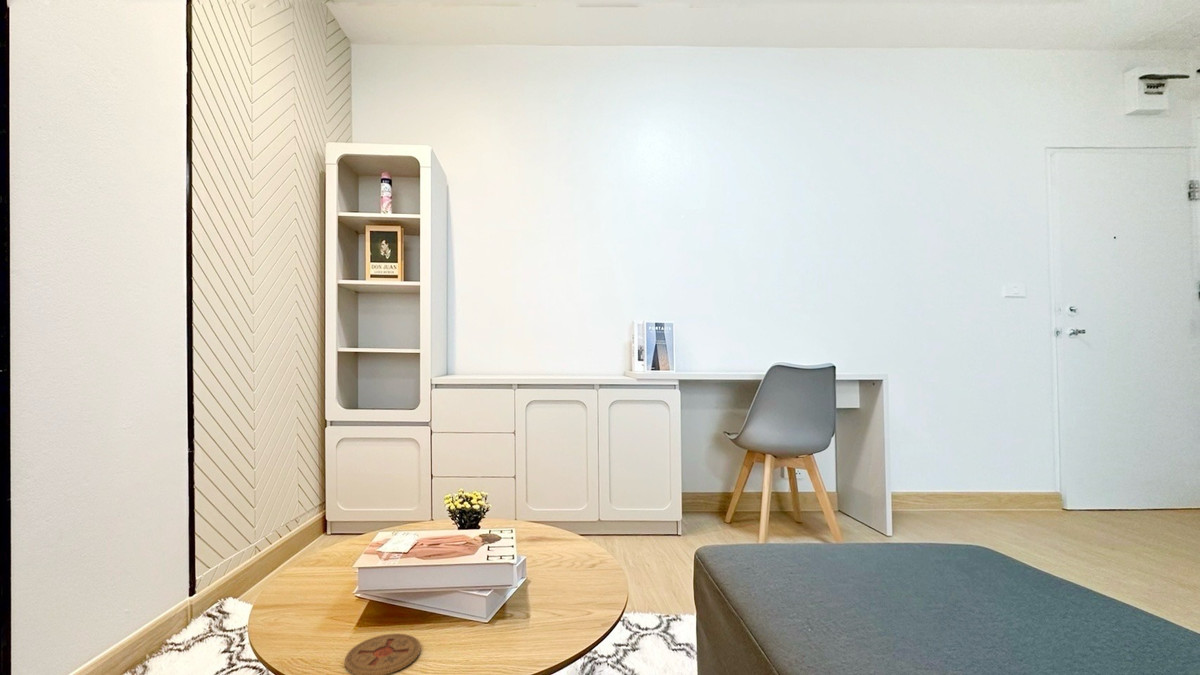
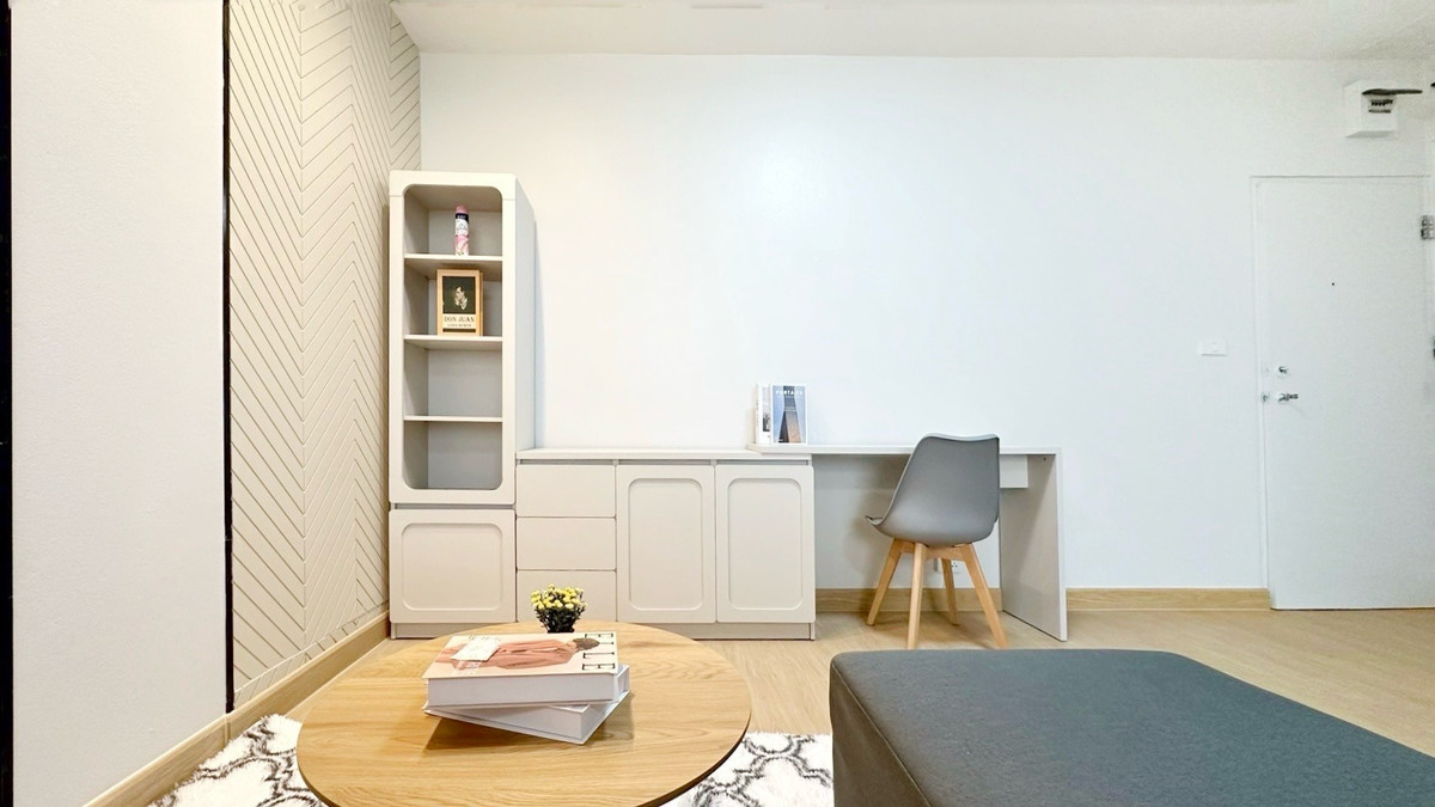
- coaster [344,633,422,675]
